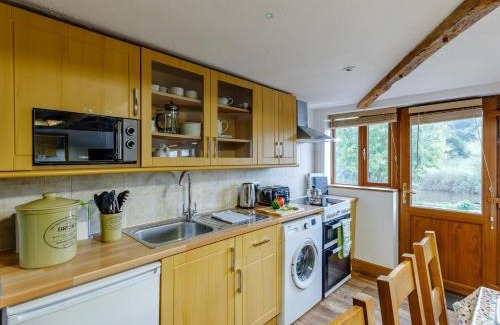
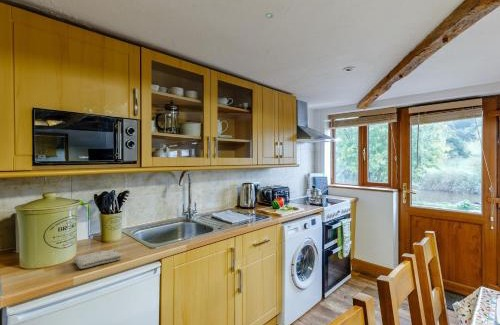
+ washcloth [72,248,123,270]
